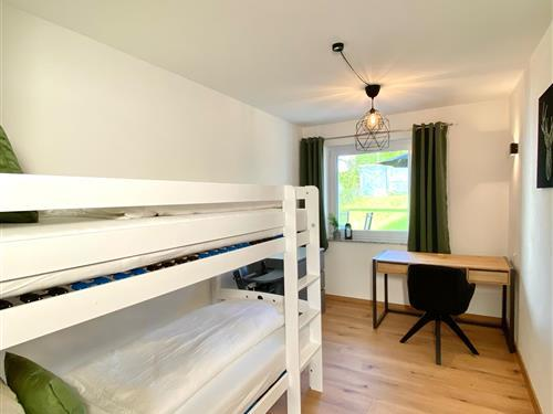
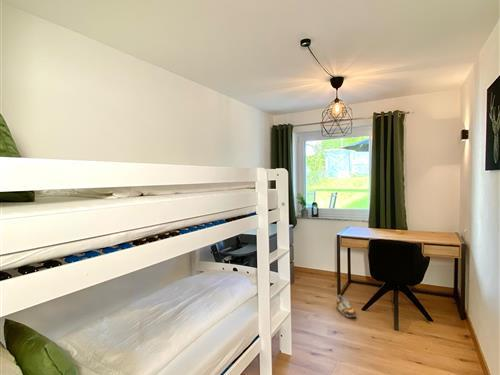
+ shoe [335,294,357,318]
